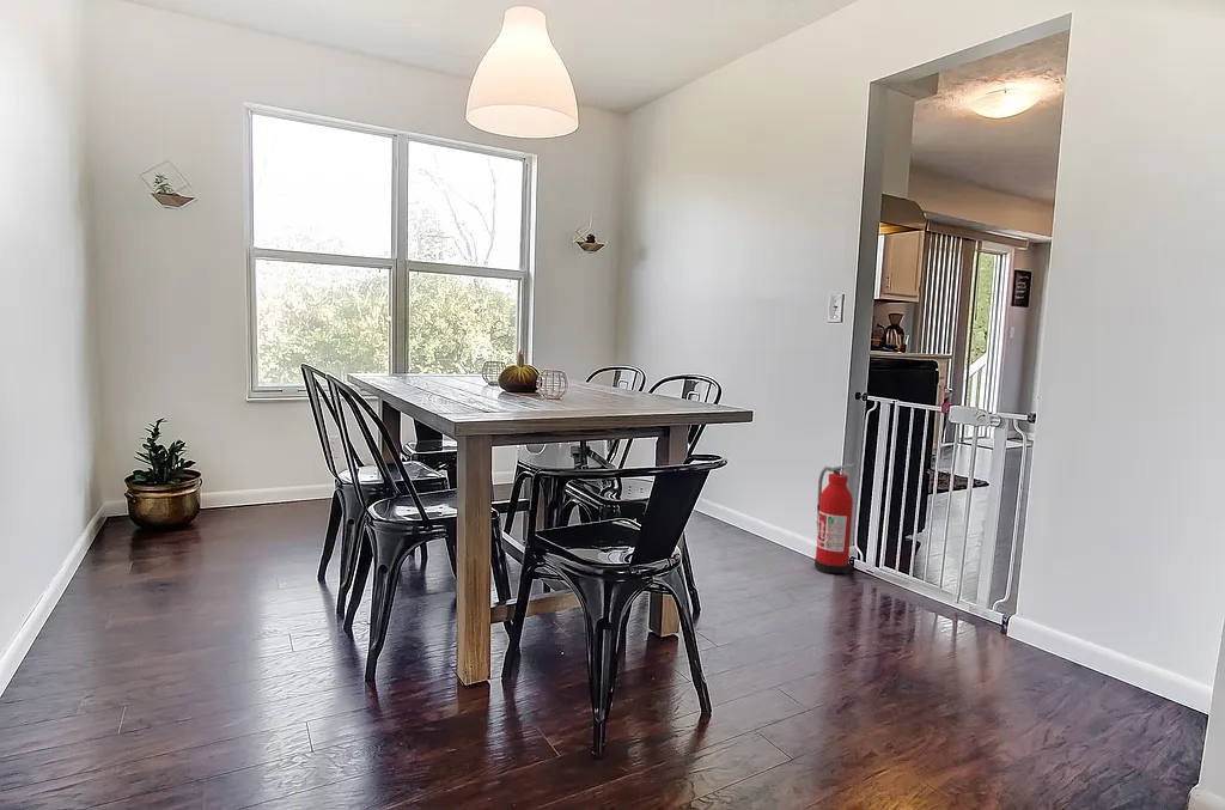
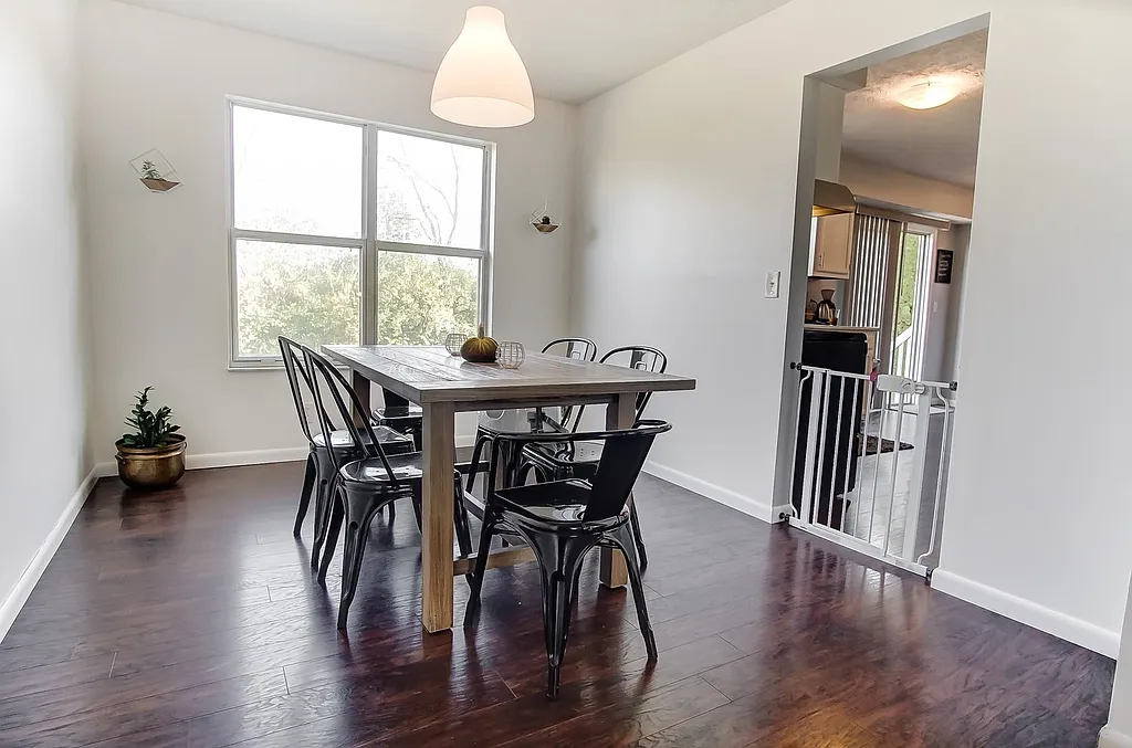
- fire extinguisher [813,462,857,575]
